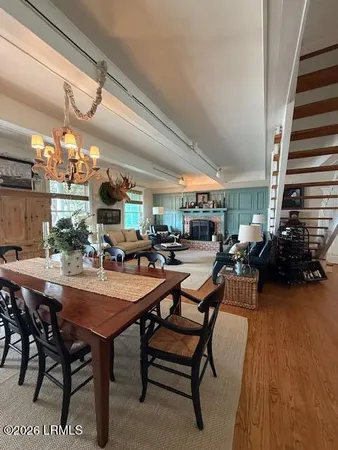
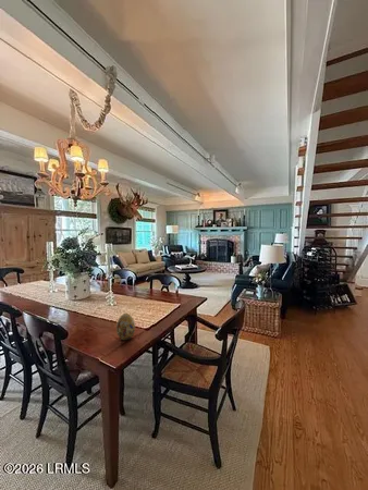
+ decorative egg [115,313,136,341]
